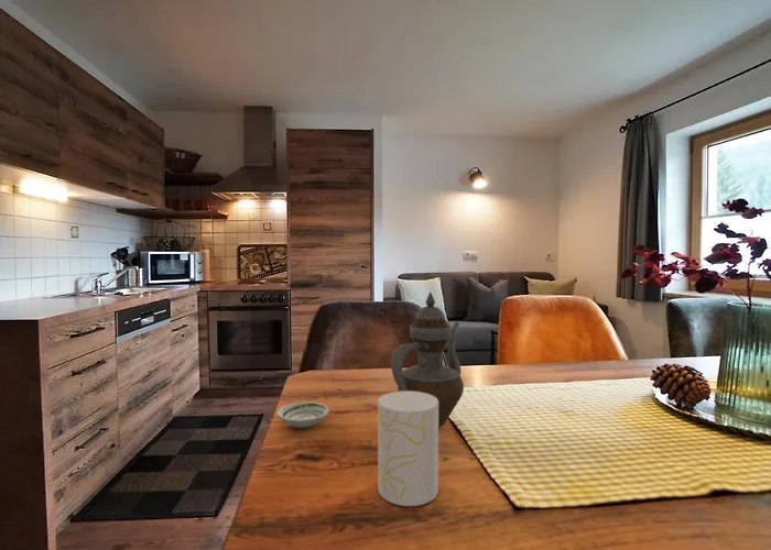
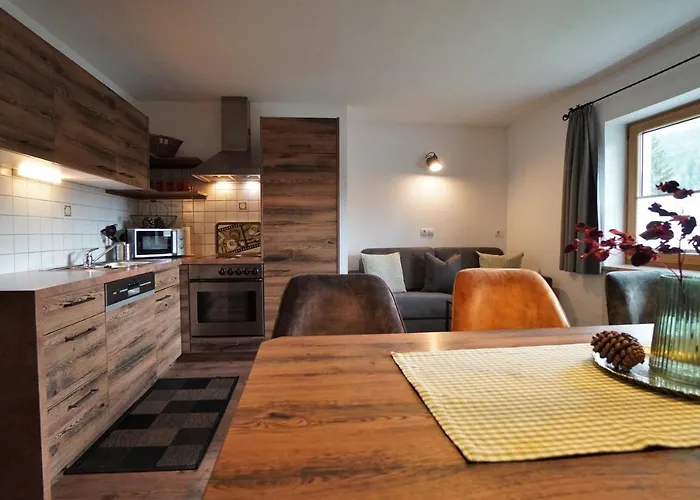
- teapot [390,290,465,427]
- cup [377,391,439,507]
- saucer [276,402,330,429]
